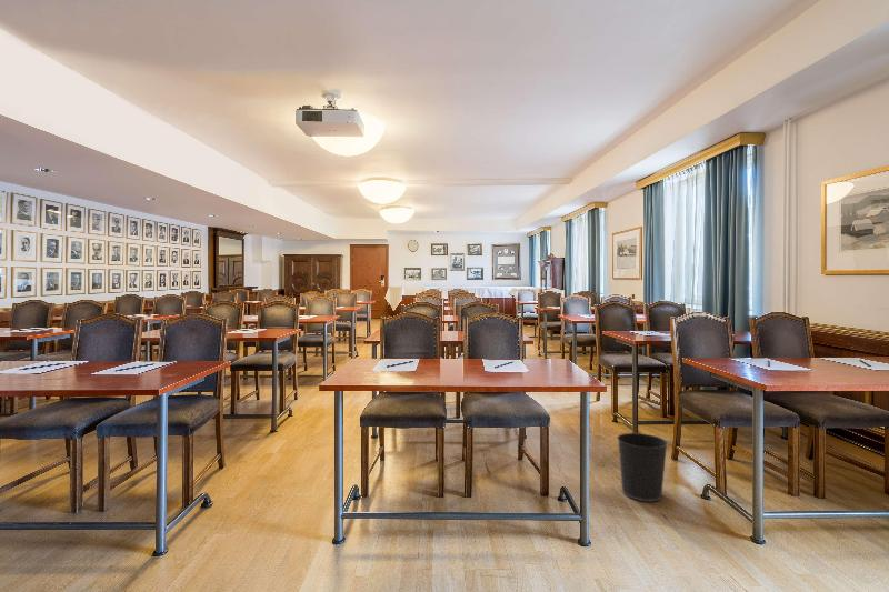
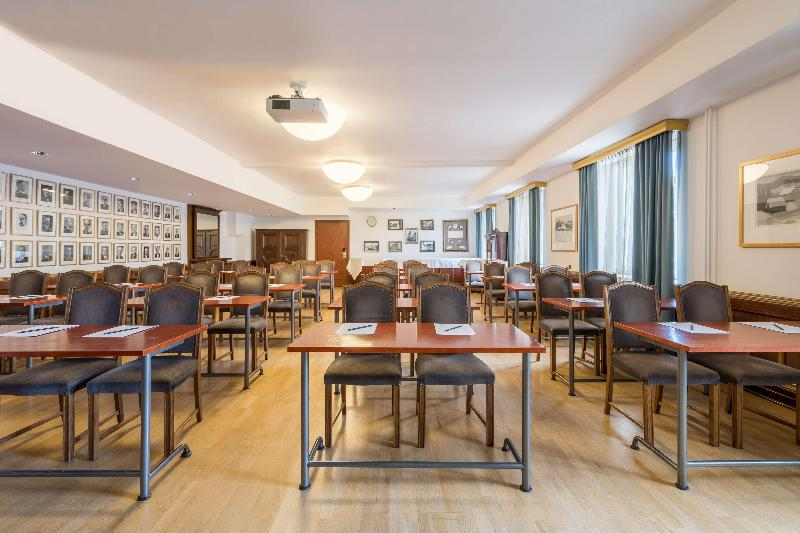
- wastebasket [616,432,669,502]
